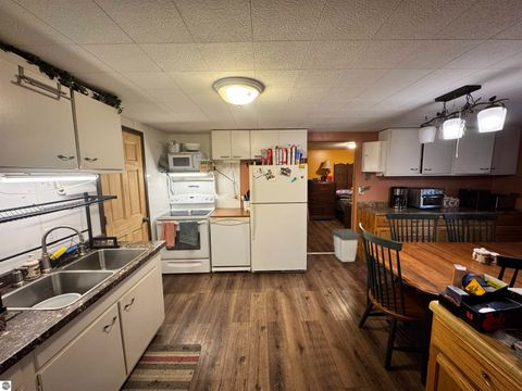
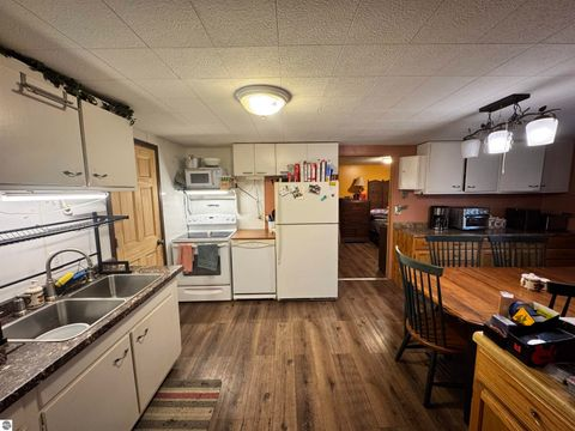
- trash can [331,228,361,263]
